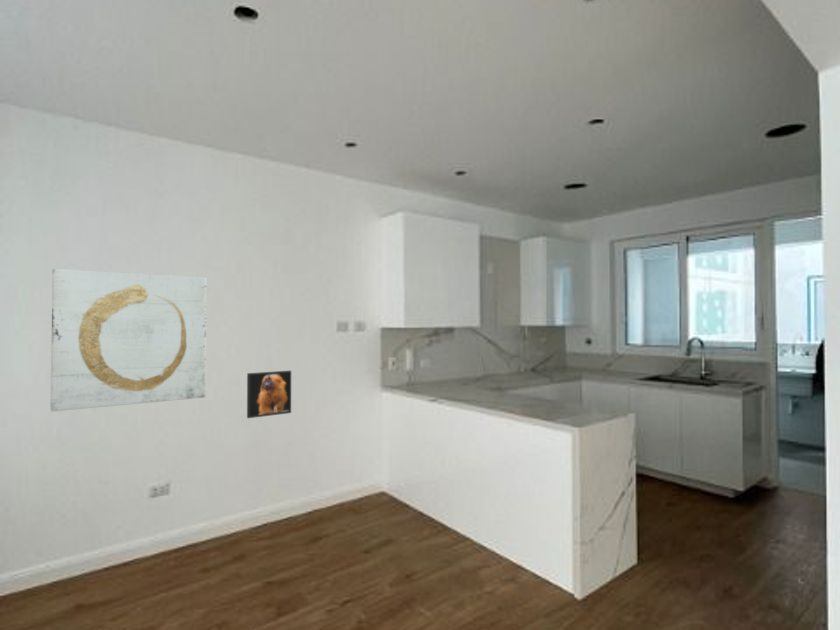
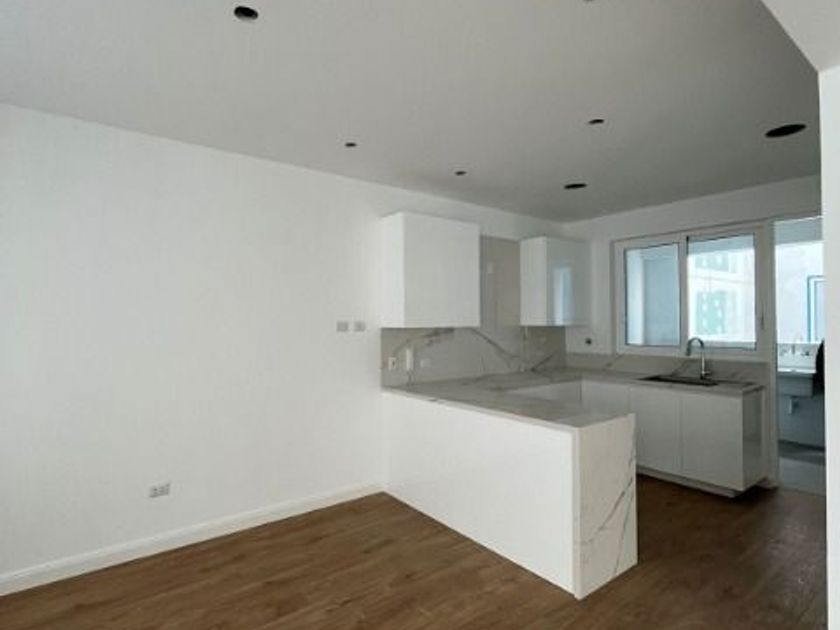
- wall art [50,268,207,412]
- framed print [246,370,292,419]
